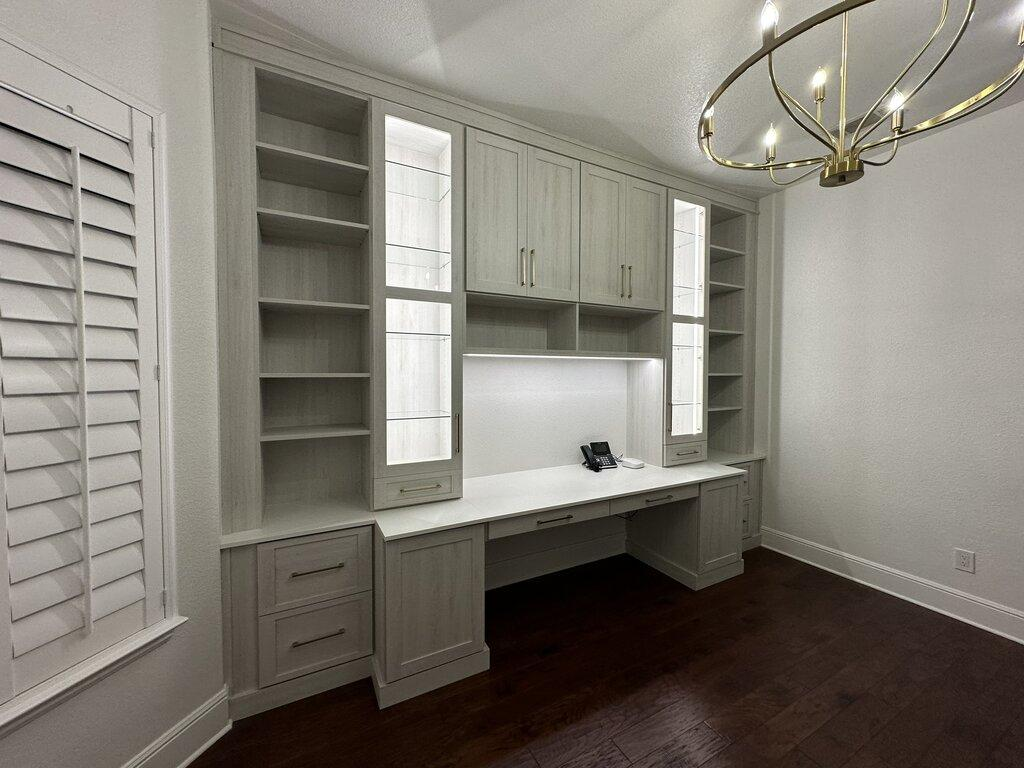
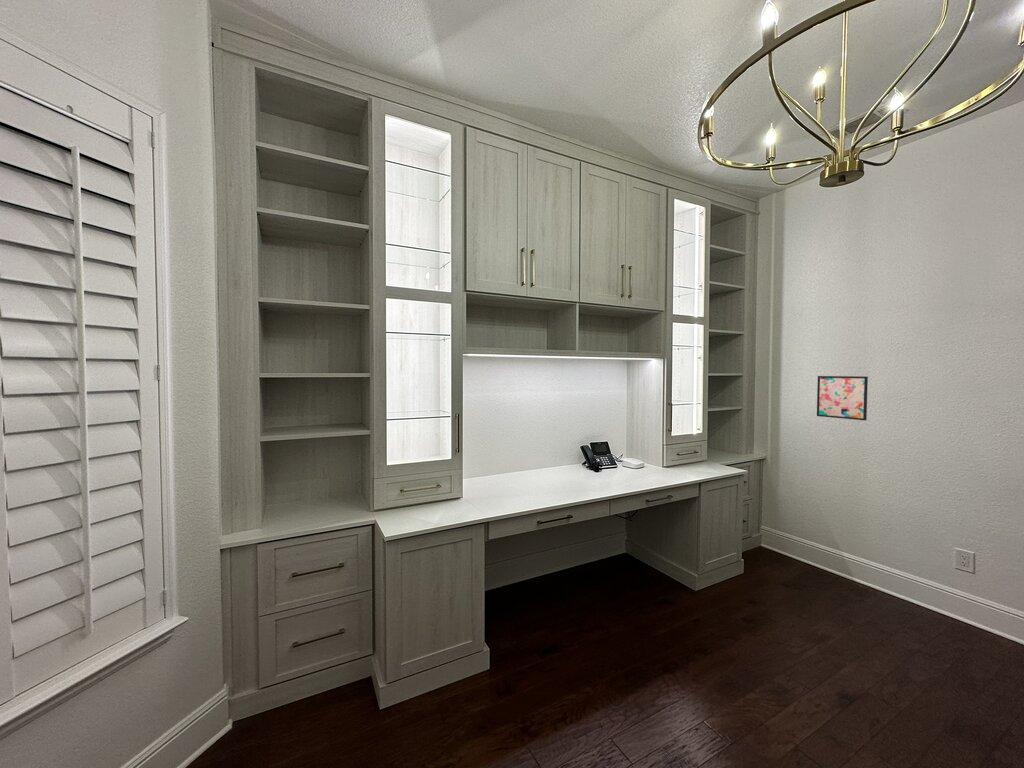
+ wall art [816,375,869,421]
